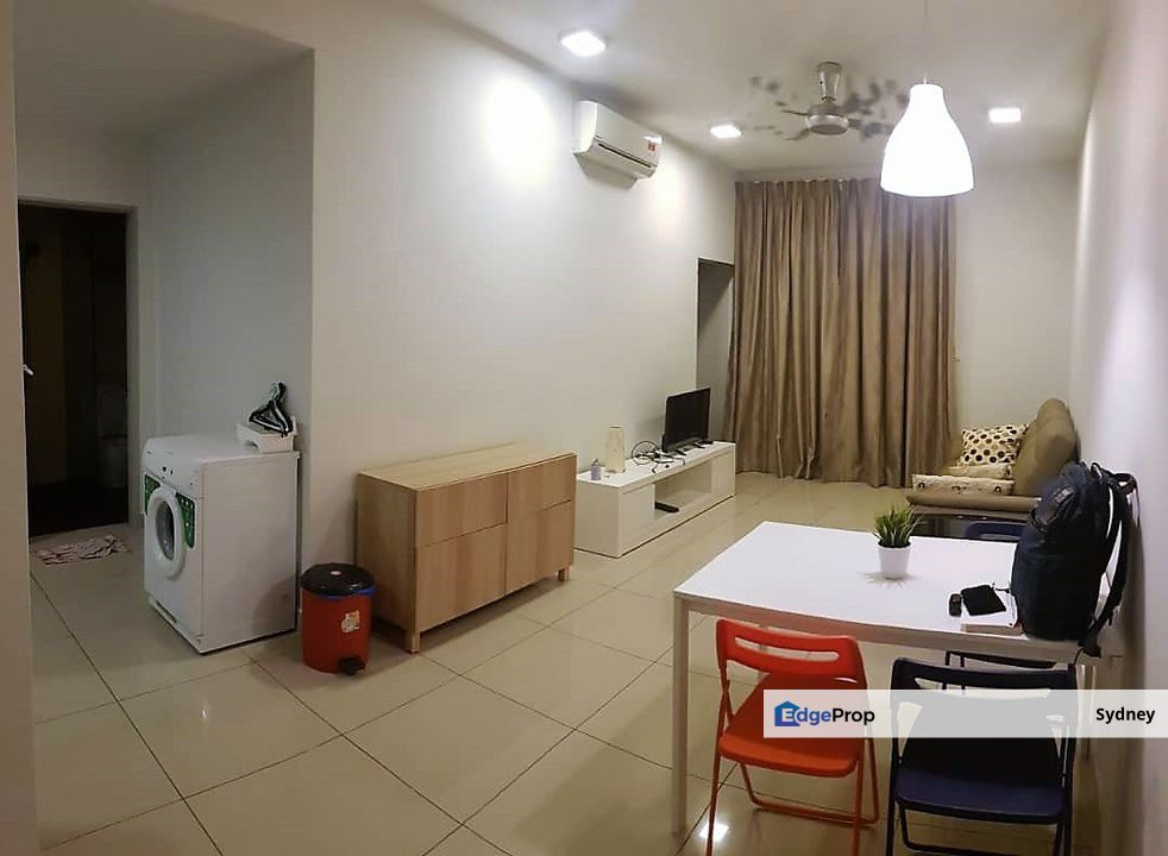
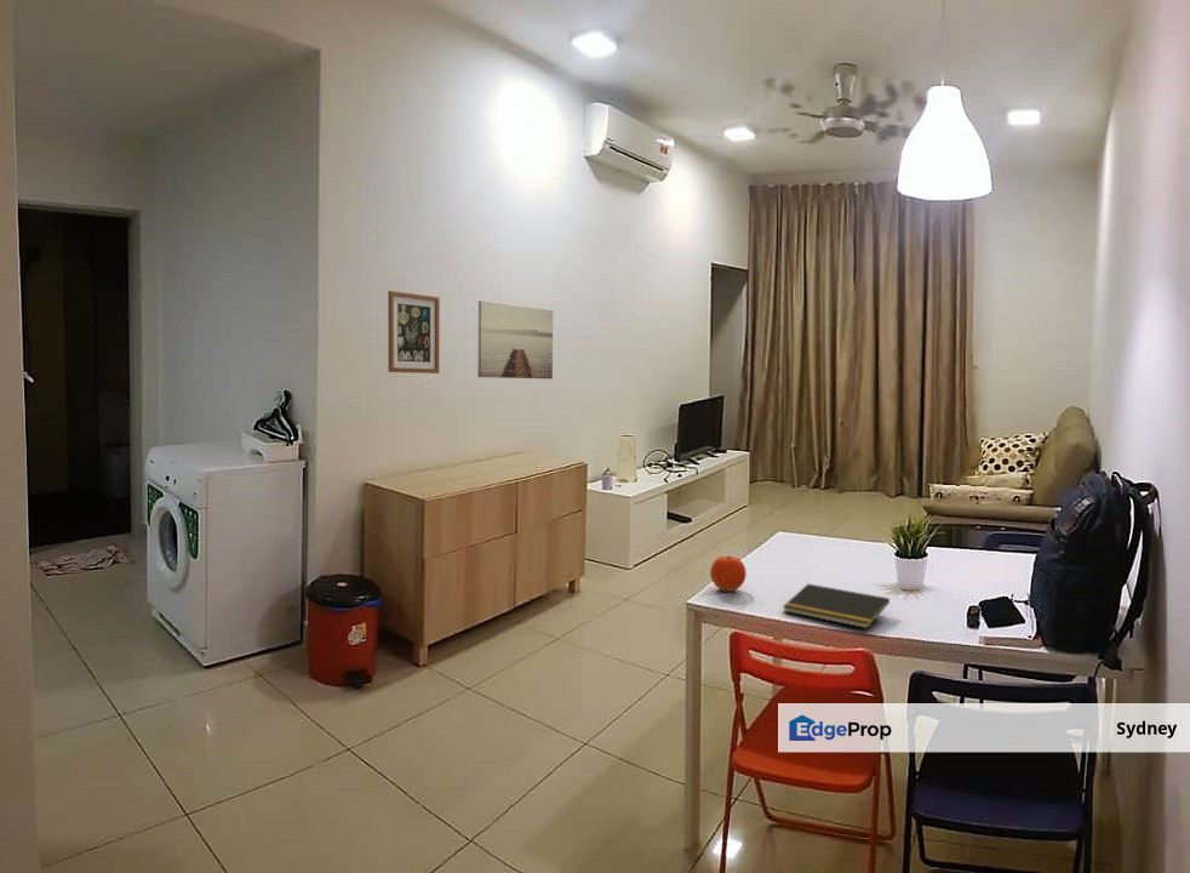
+ wall art [387,290,441,375]
+ notepad [782,583,891,629]
+ wall art [476,299,554,380]
+ fruit [709,555,748,593]
